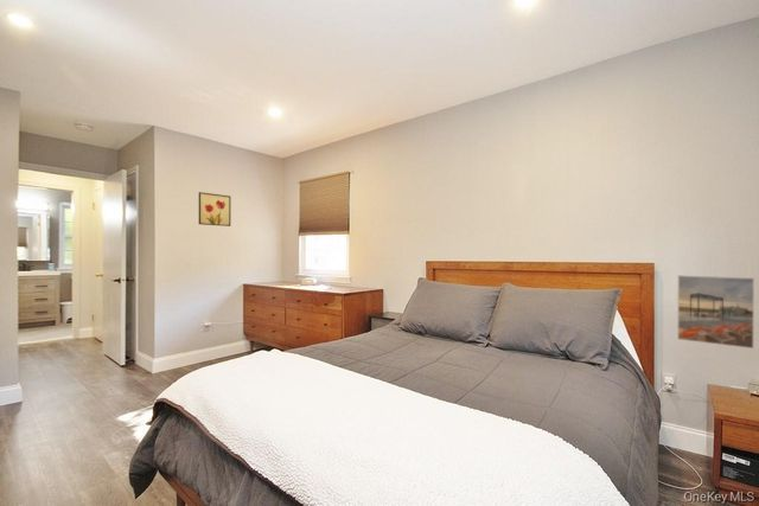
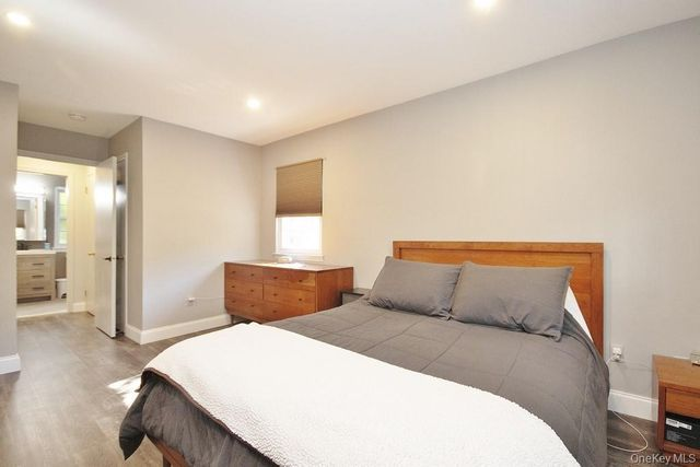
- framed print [676,274,755,350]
- wall art [198,191,231,228]
